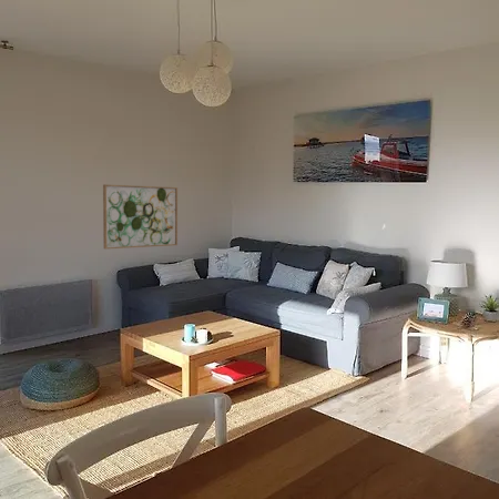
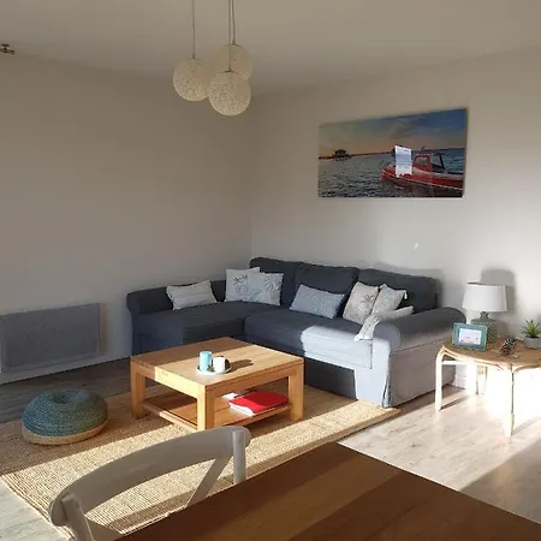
- wall art [102,183,179,251]
